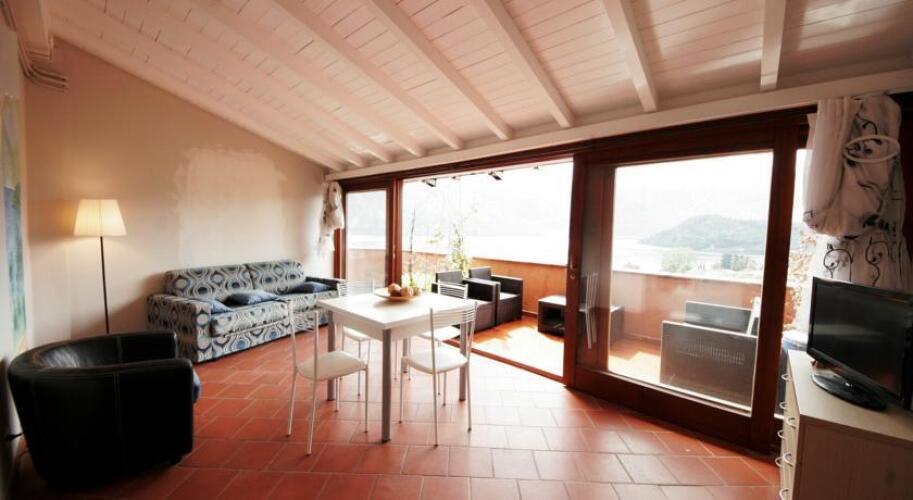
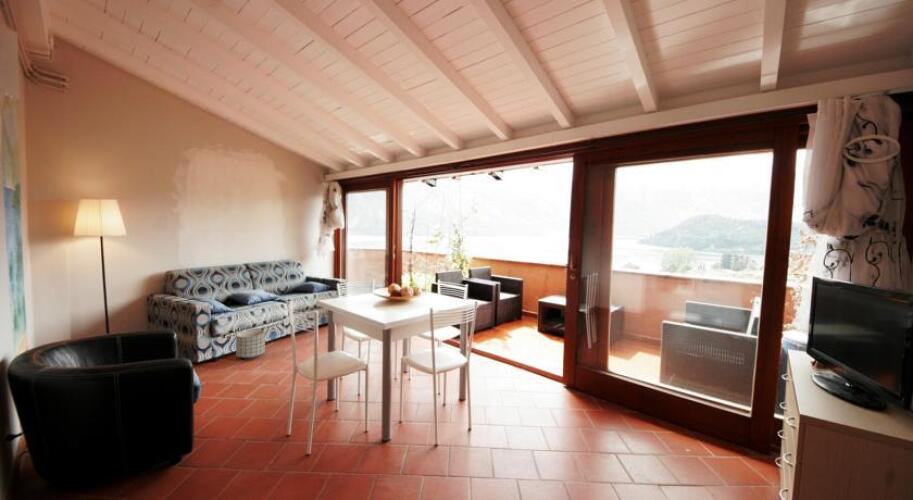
+ planter [235,329,266,360]
